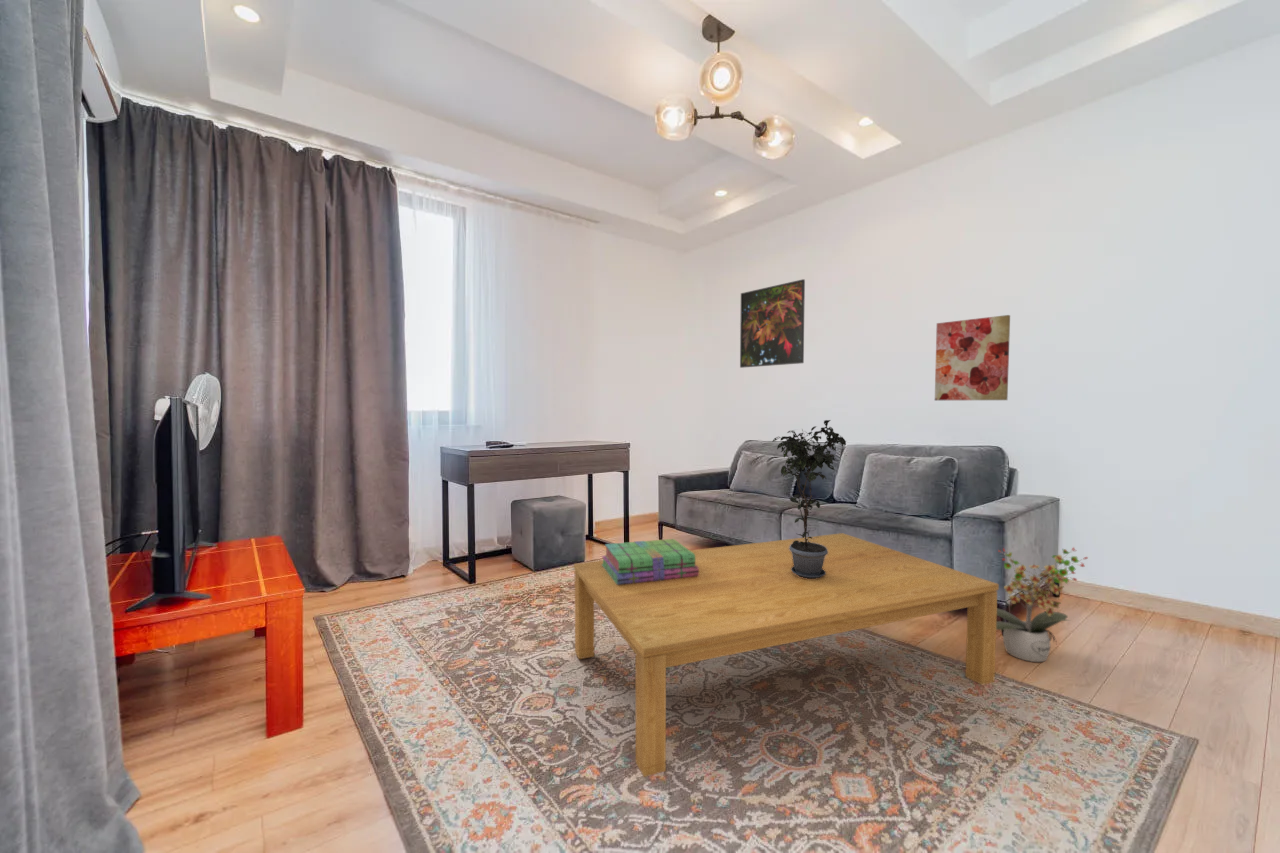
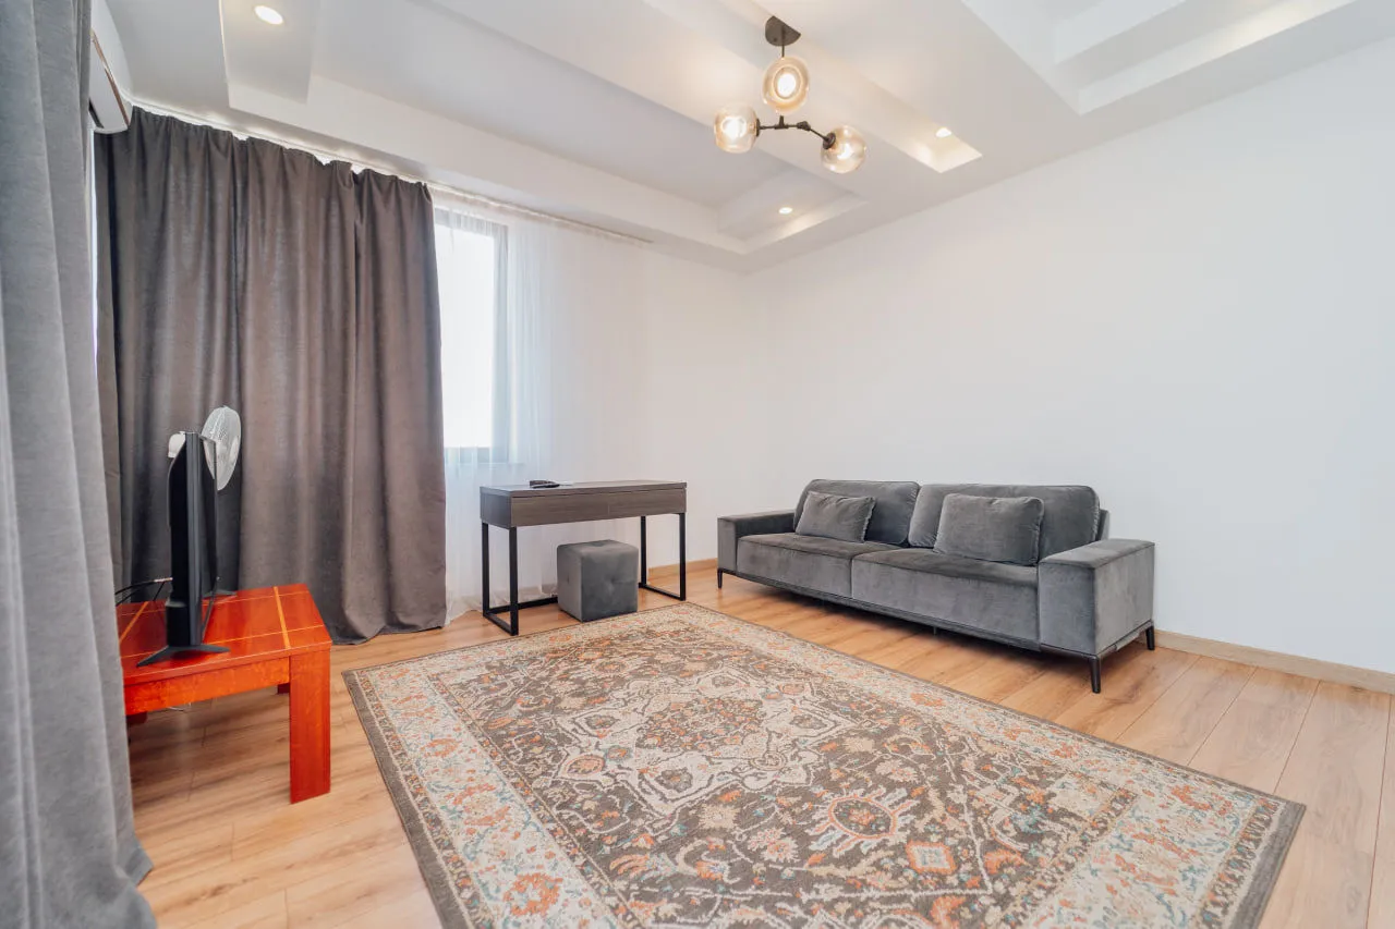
- potted plant [996,546,1089,663]
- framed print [739,278,806,369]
- wall art [934,314,1011,401]
- potted plant [772,419,847,579]
- coffee table [573,532,1000,778]
- stack of books [601,538,699,585]
